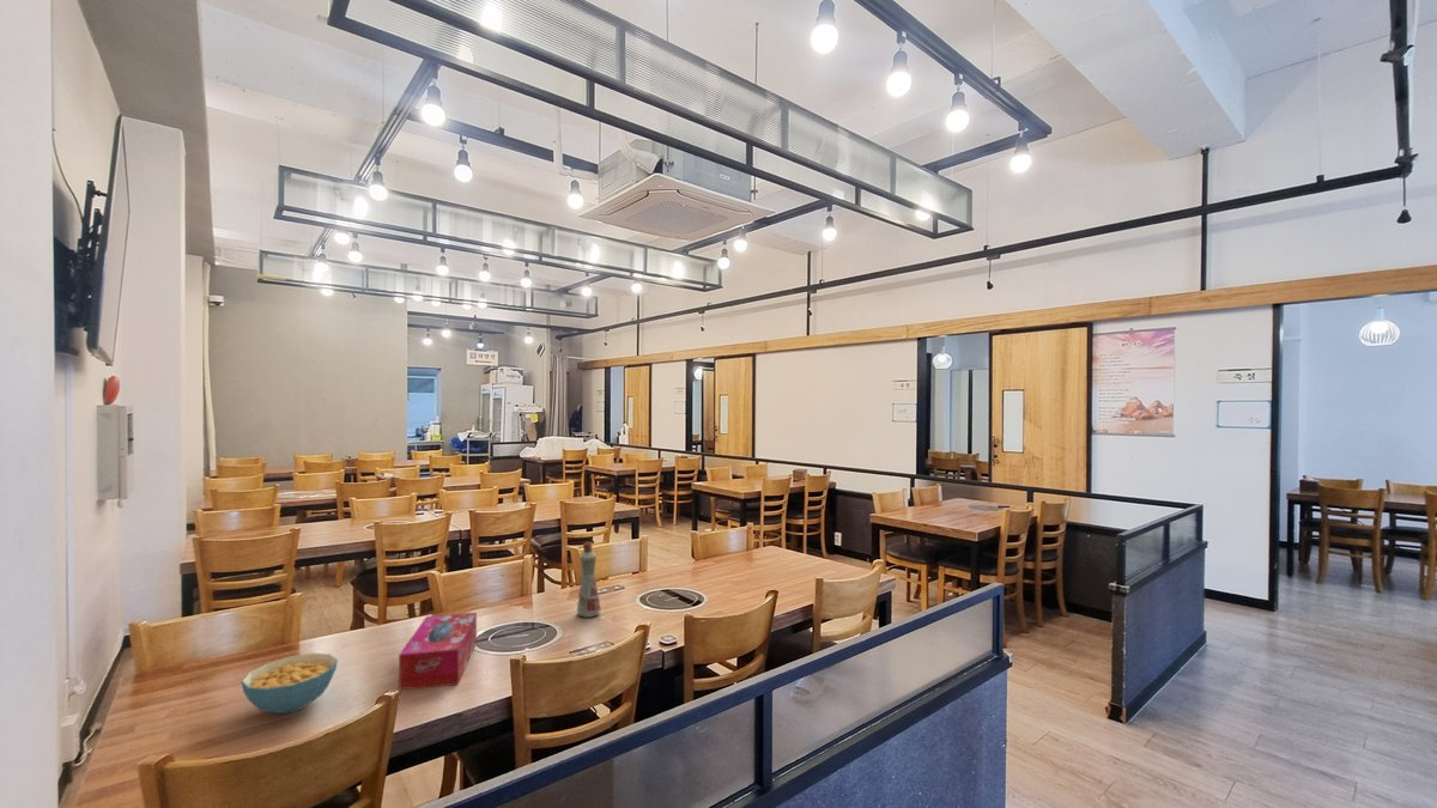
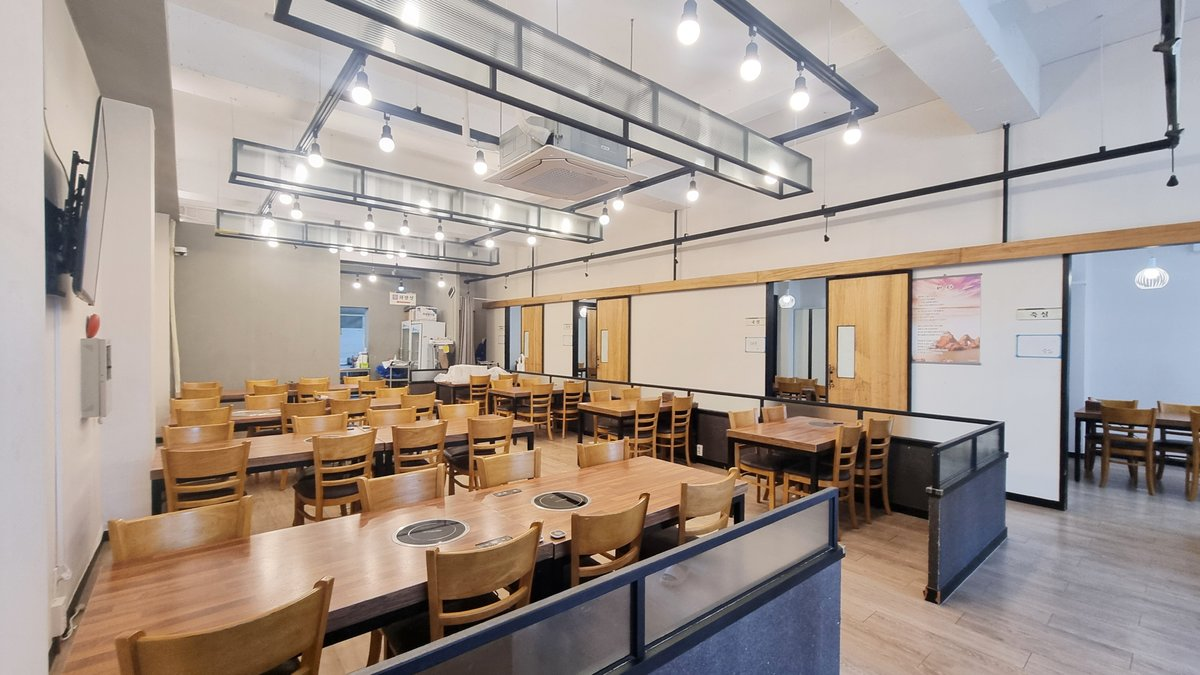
- tissue box [398,612,478,691]
- cereal bowl [241,652,339,715]
- bottle [576,541,601,619]
